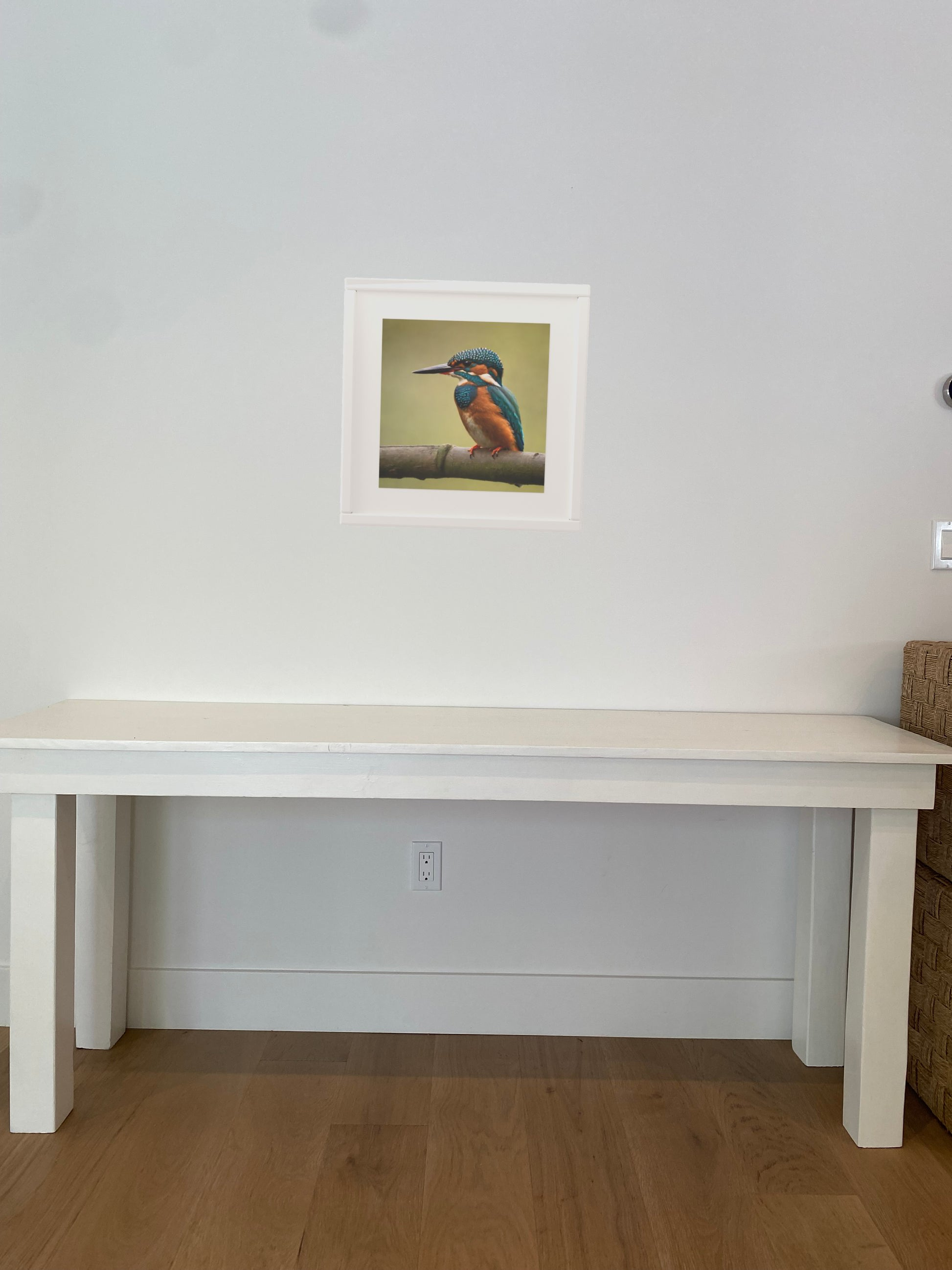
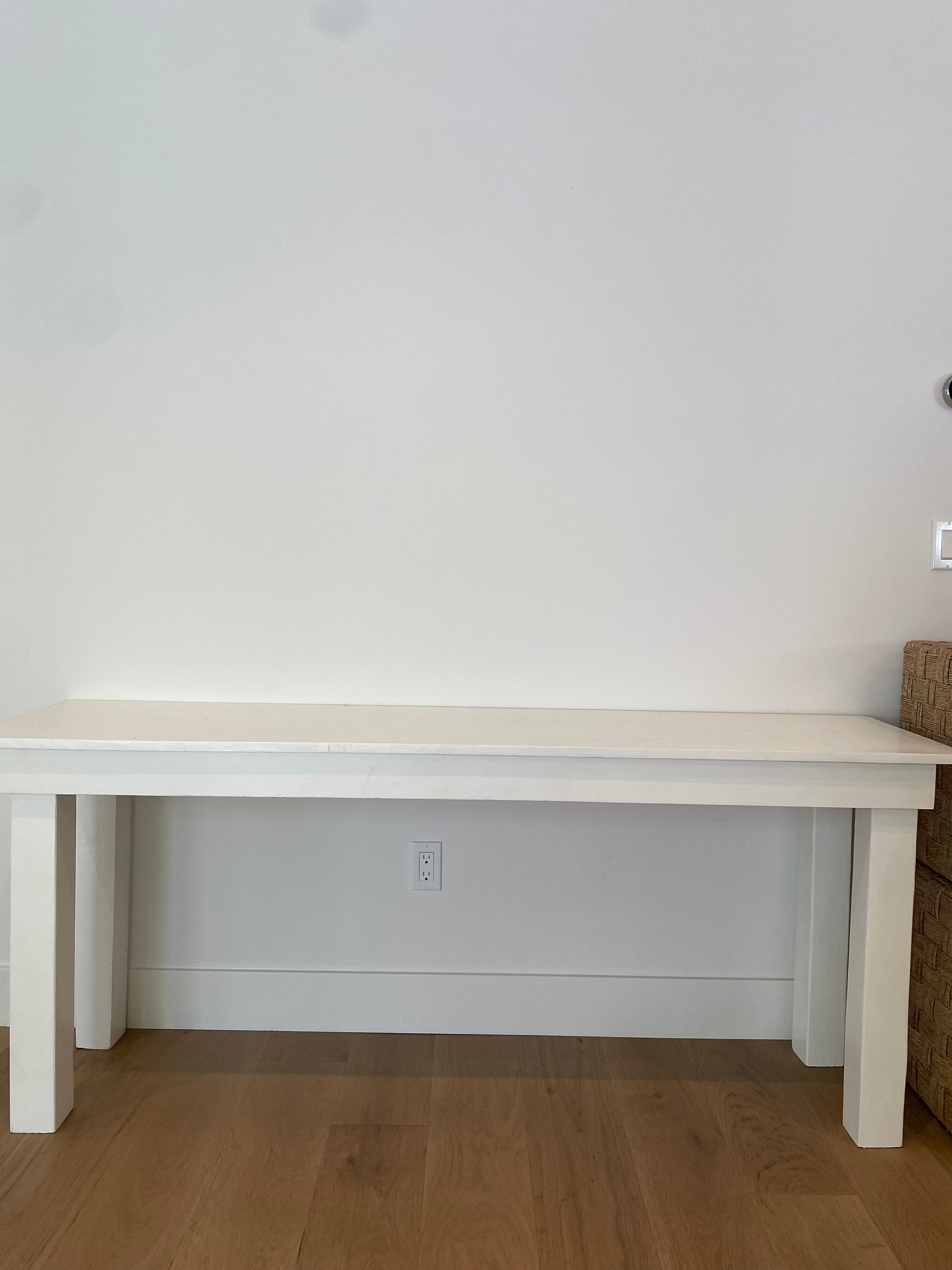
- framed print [340,277,591,533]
